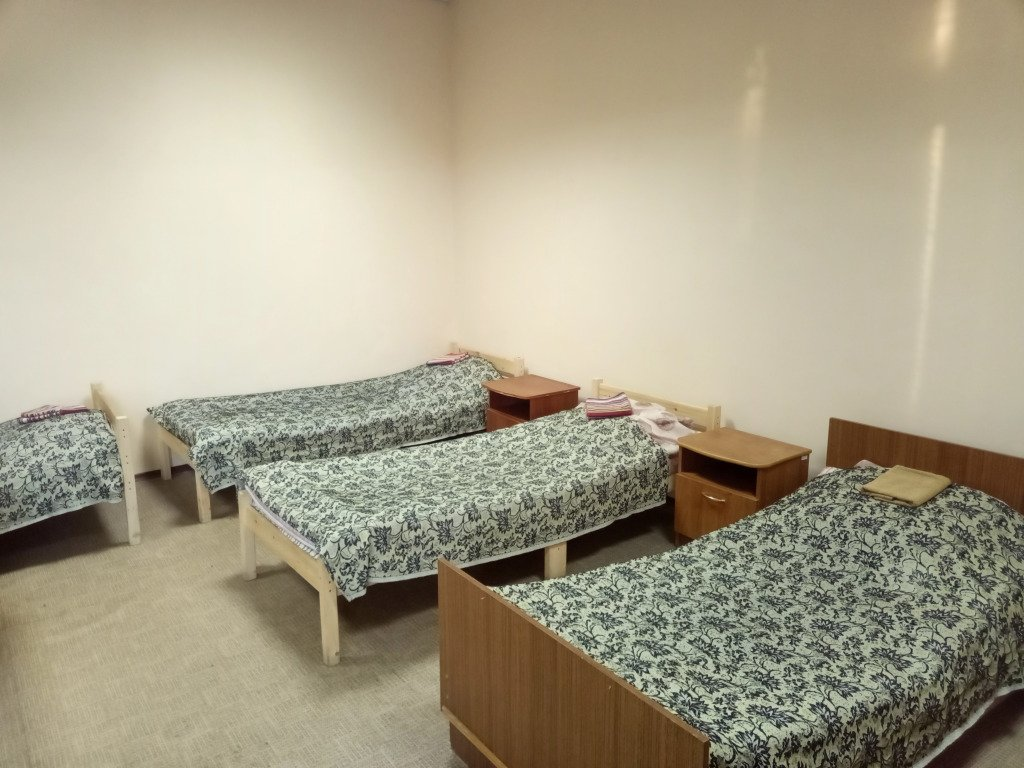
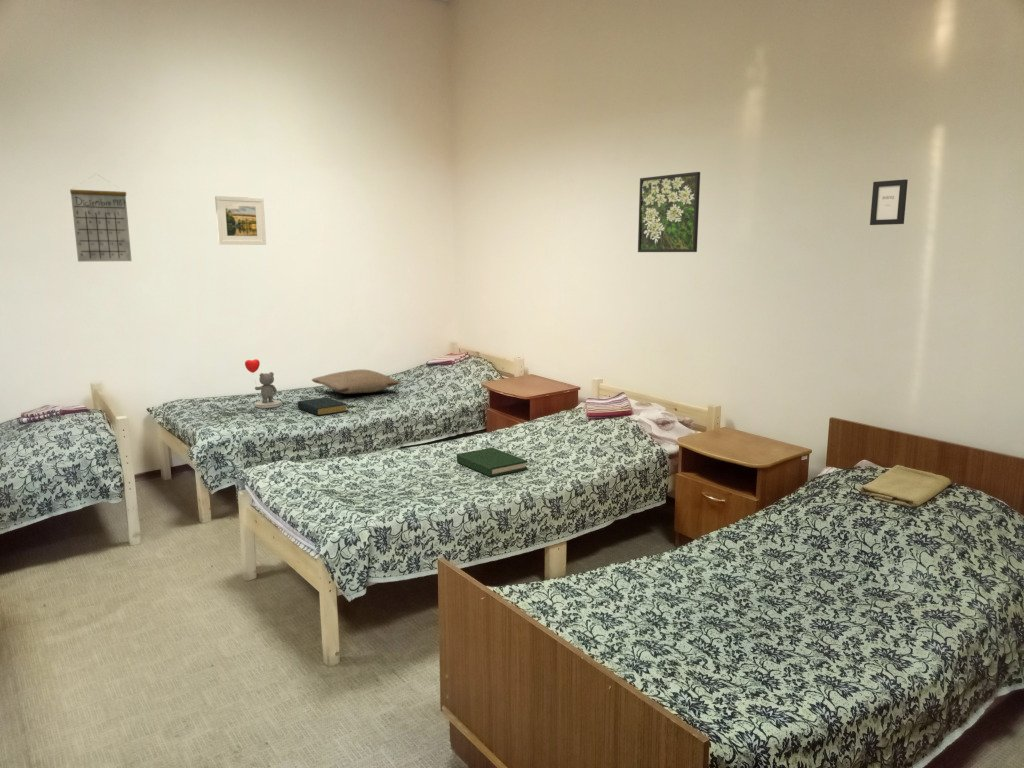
+ hardback book [297,397,348,416]
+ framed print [214,195,267,246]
+ picture frame [869,179,909,226]
+ hardback book [456,447,528,478]
+ pillow [311,368,400,395]
+ calendar [69,173,133,263]
+ teddy bear [244,358,282,409]
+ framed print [637,171,701,253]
